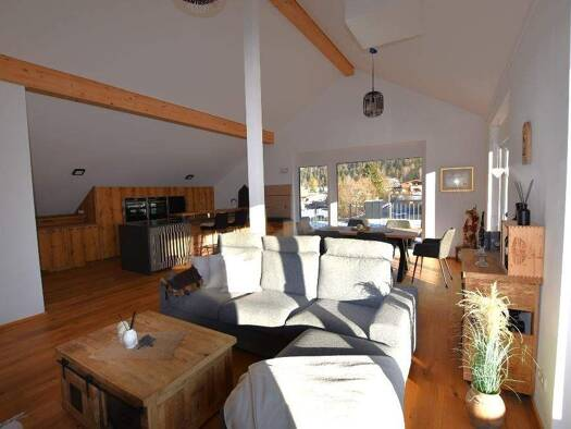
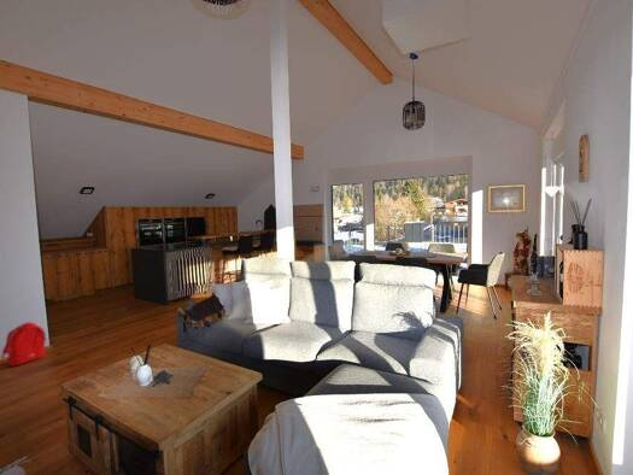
+ backpack [0,321,48,368]
